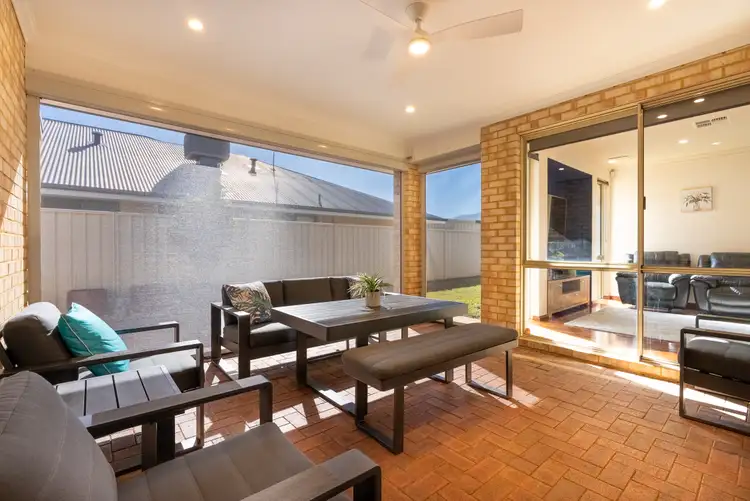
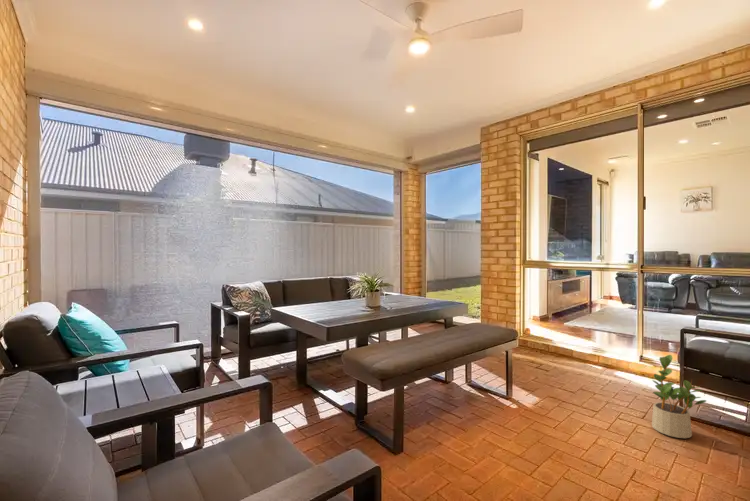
+ potted plant [651,354,707,439]
